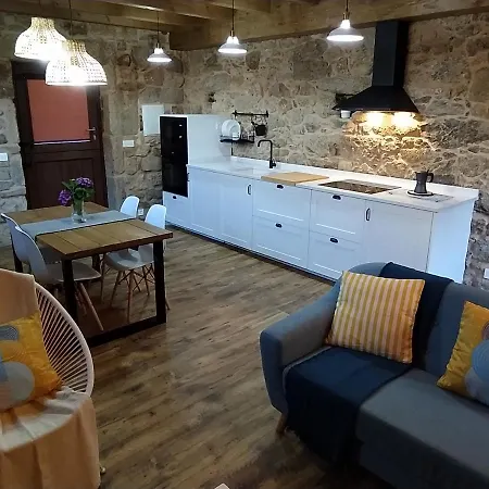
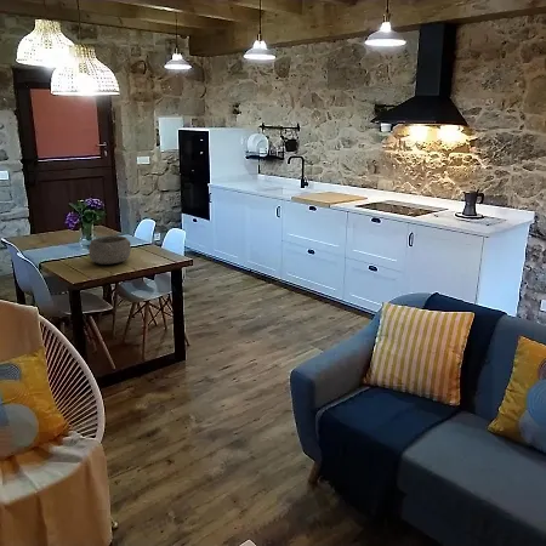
+ bowl [87,235,132,266]
